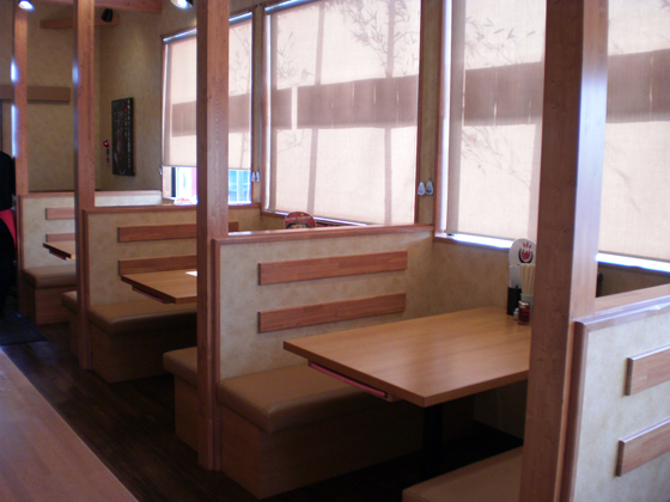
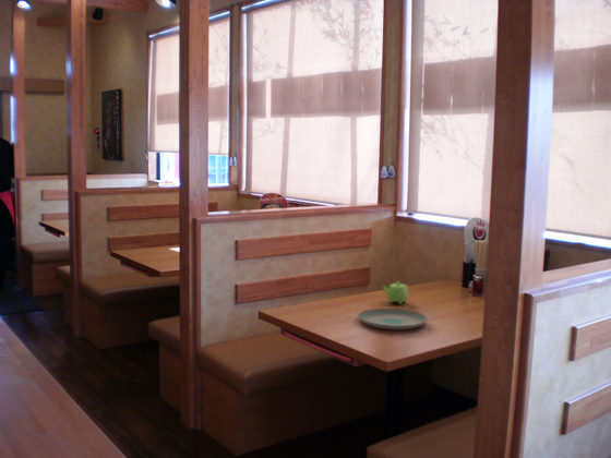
+ teapot [381,281,409,305]
+ plate [357,308,429,330]
